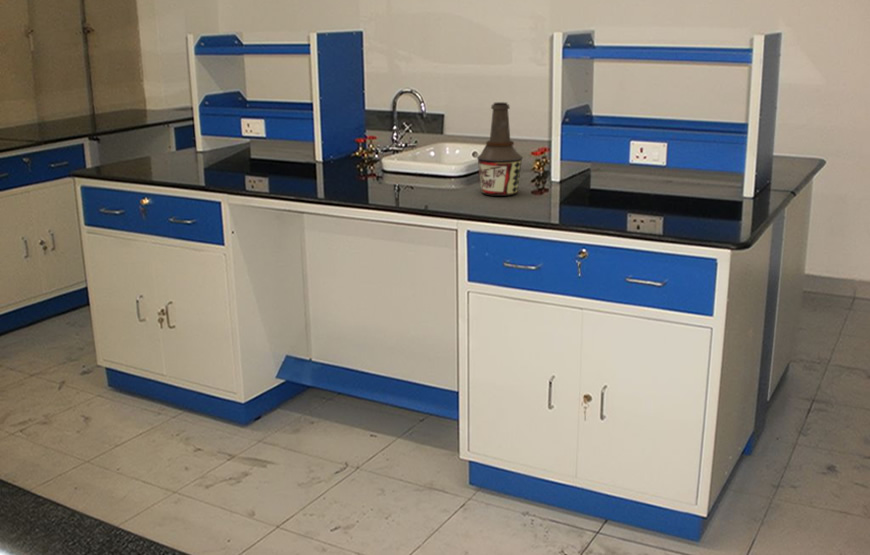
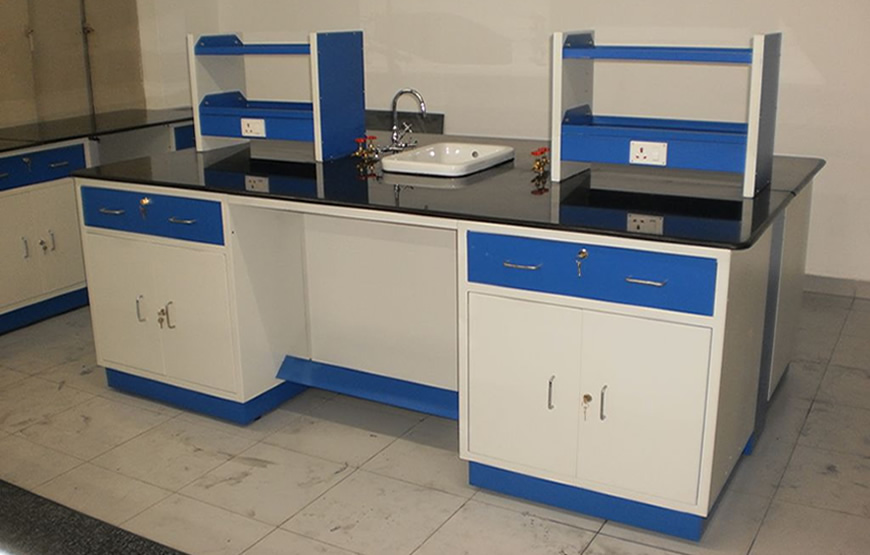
- bottle [476,101,524,197]
